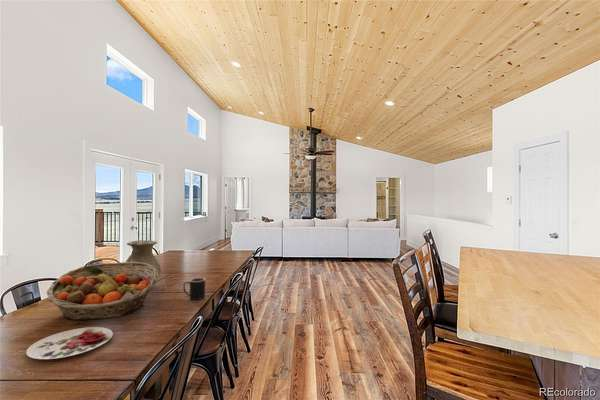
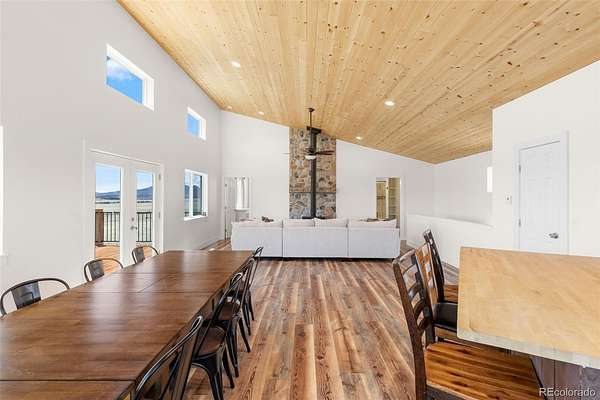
- fruit basket [46,261,160,321]
- vase [125,239,162,277]
- plate [25,326,114,360]
- mug [183,277,206,301]
